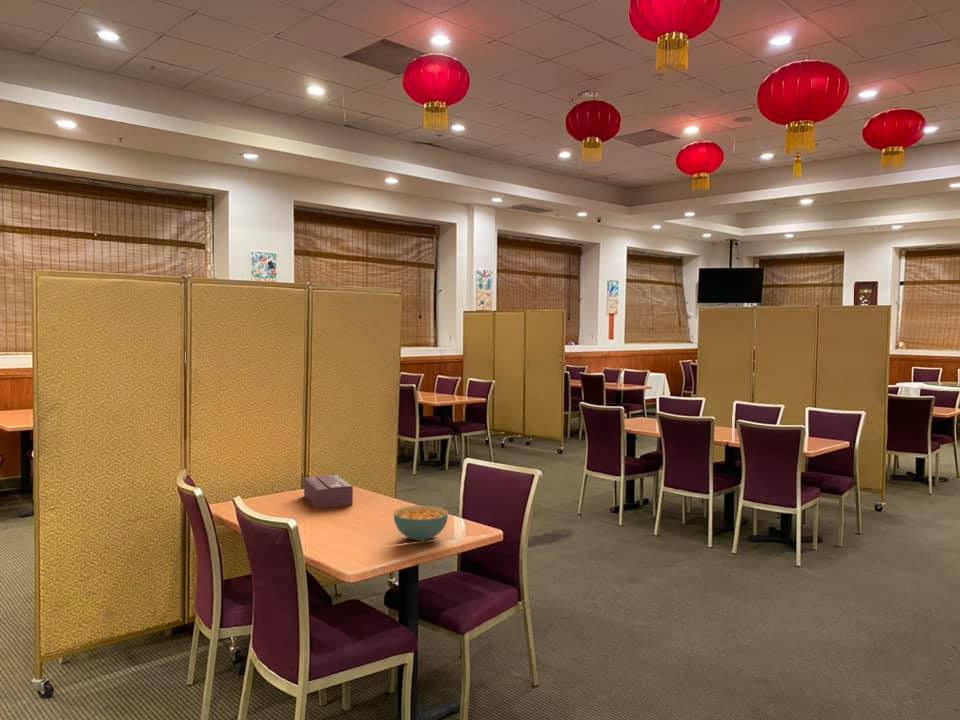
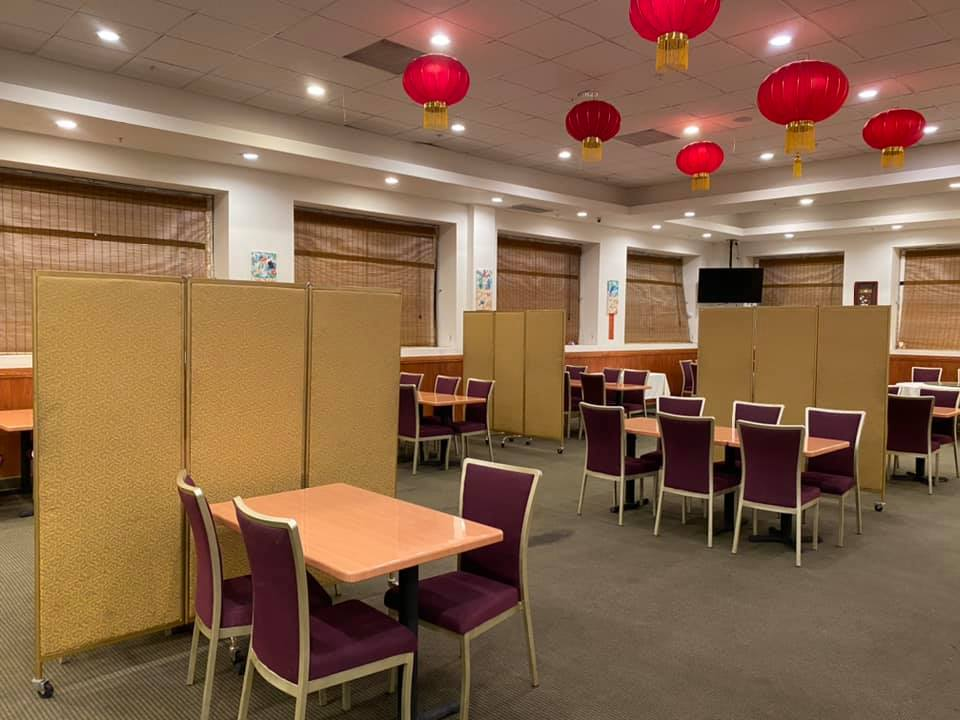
- tissue box [303,473,354,509]
- cereal bowl [393,505,449,543]
